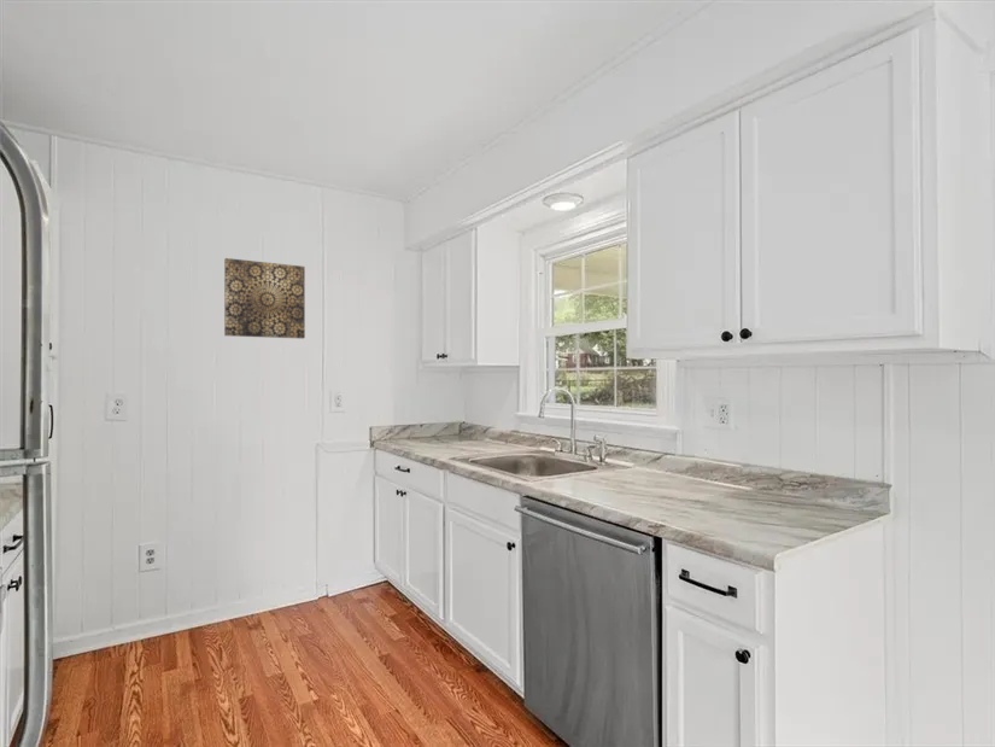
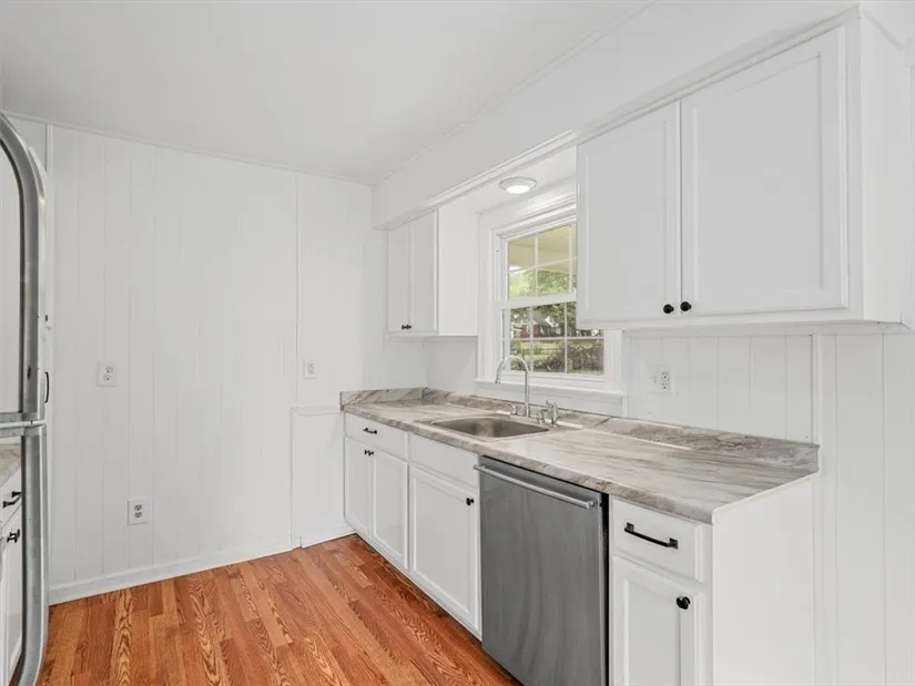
- wall art [223,257,306,339]
